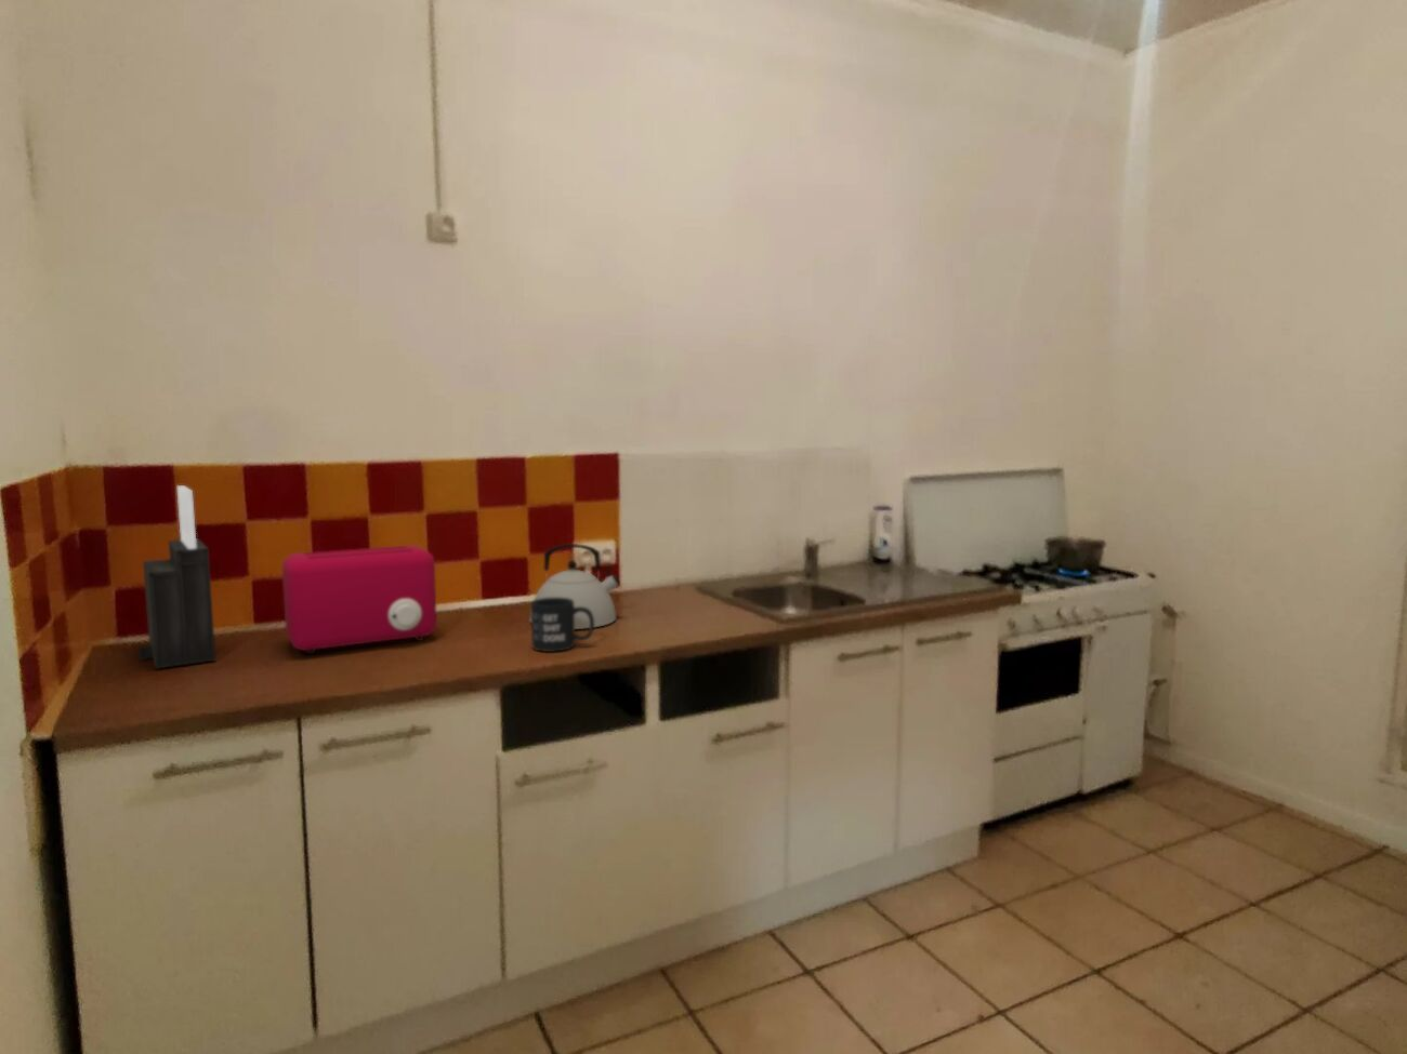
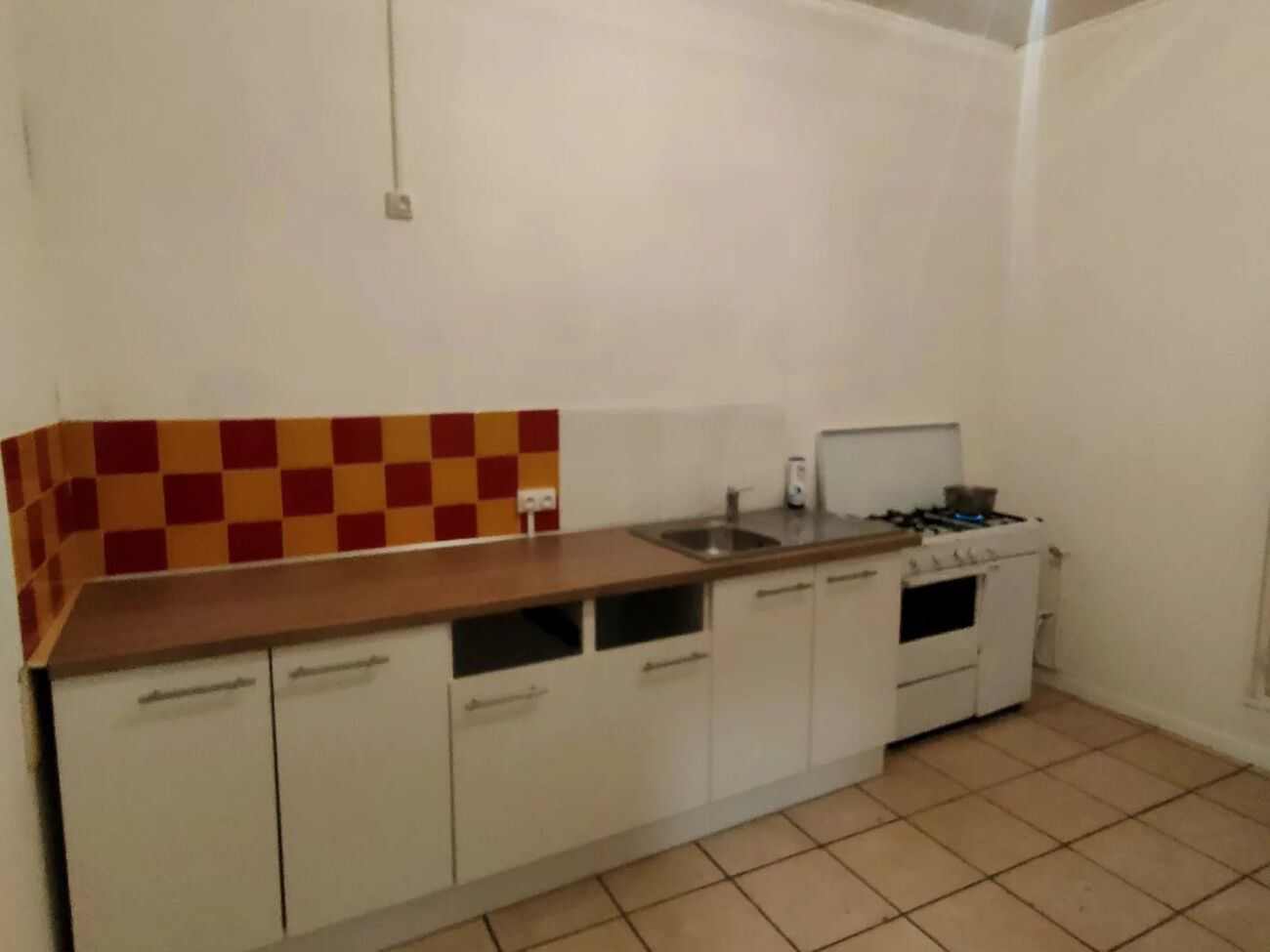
- knife block [137,484,216,670]
- toaster [281,544,439,655]
- mug [531,598,595,653]
- kettle [528,542,622,630]
